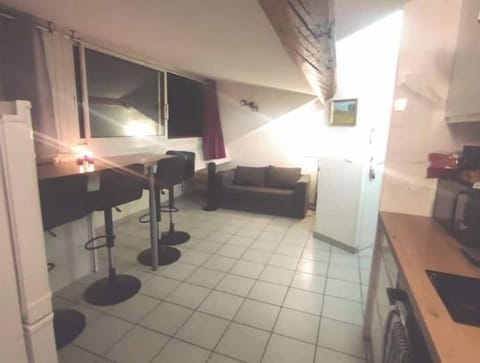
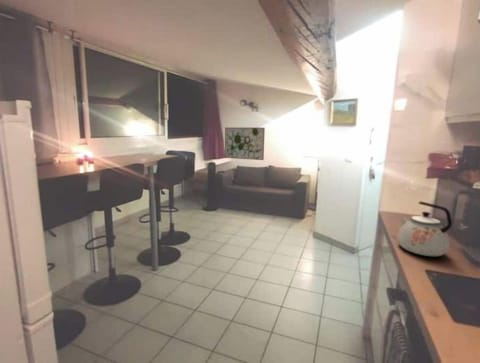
+ kettle [397,200,453,257]
+ wall art [224,127,266,161]
